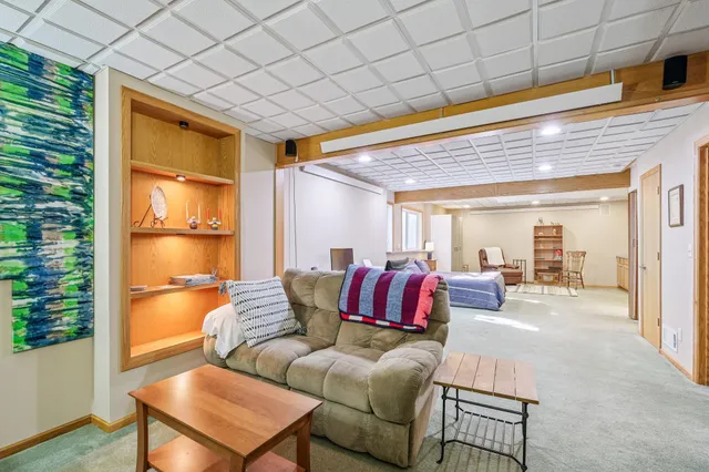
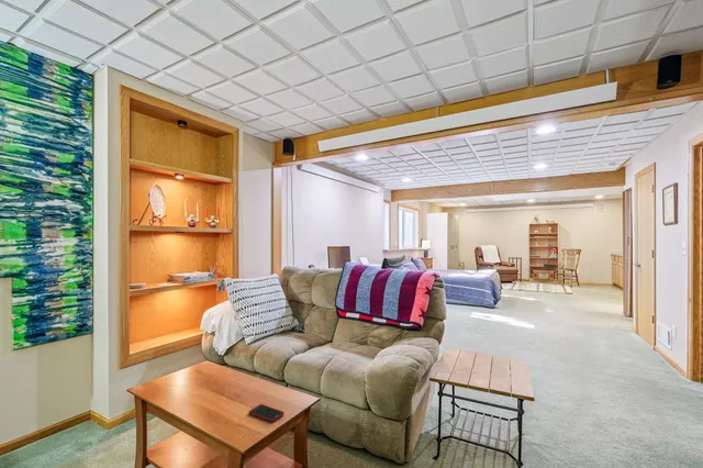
+ cell phone [247,403,286,423]
